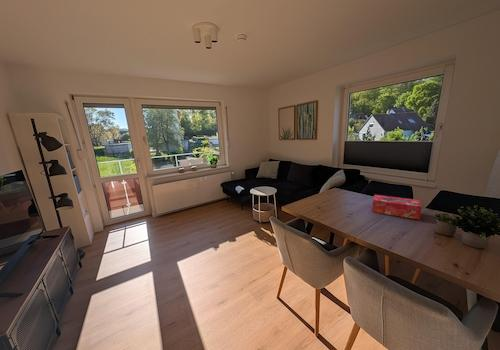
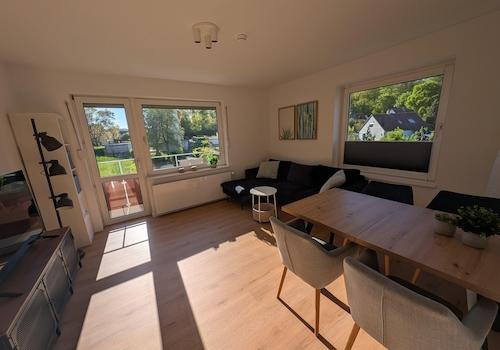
- tissue box [371,194,423,221]
